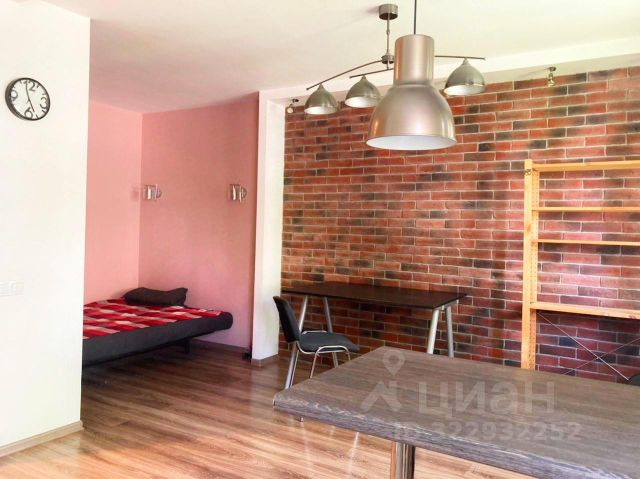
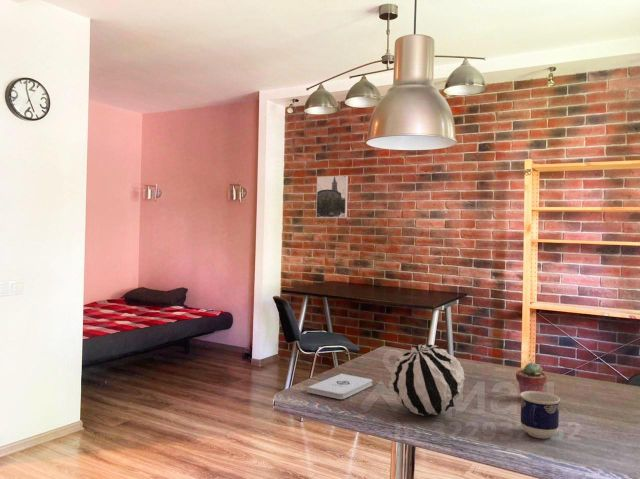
+ notepad [307,373,373,400]
+ potted succulent [515,361,548,394]
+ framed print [315,175,349,219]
+ decorative ball [390,343,466,417]
+ cup [519,391,561,439]
